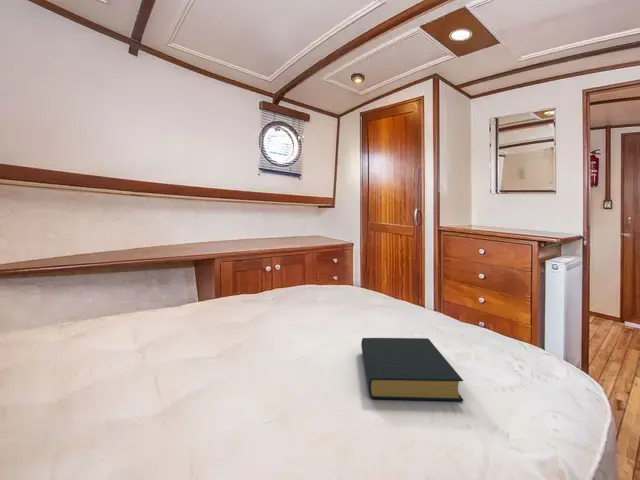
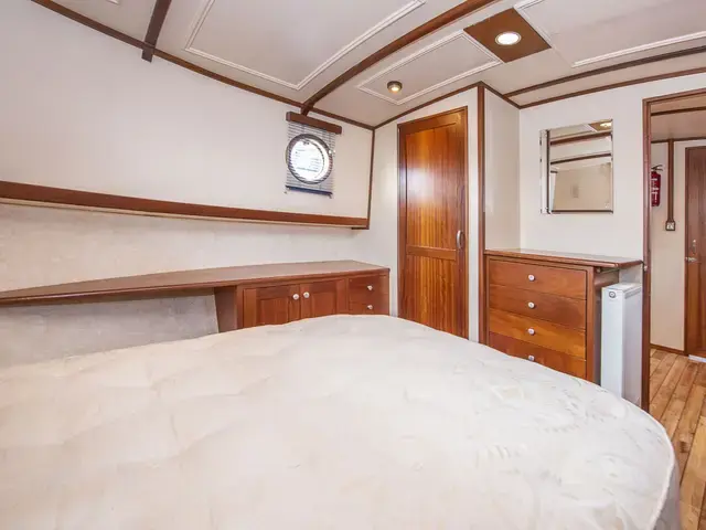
- hardback book [360,337,464,402]
